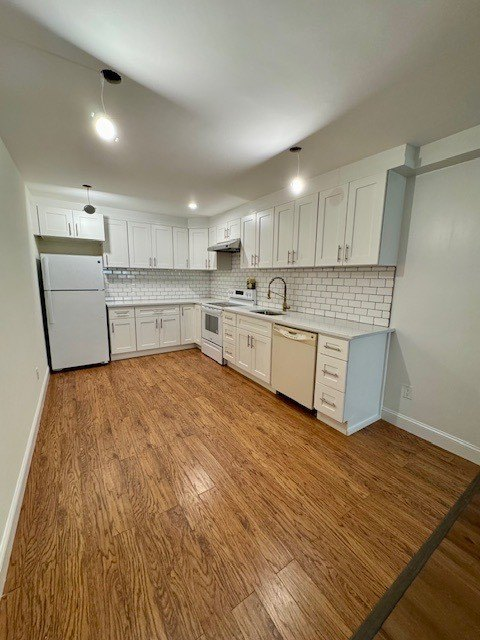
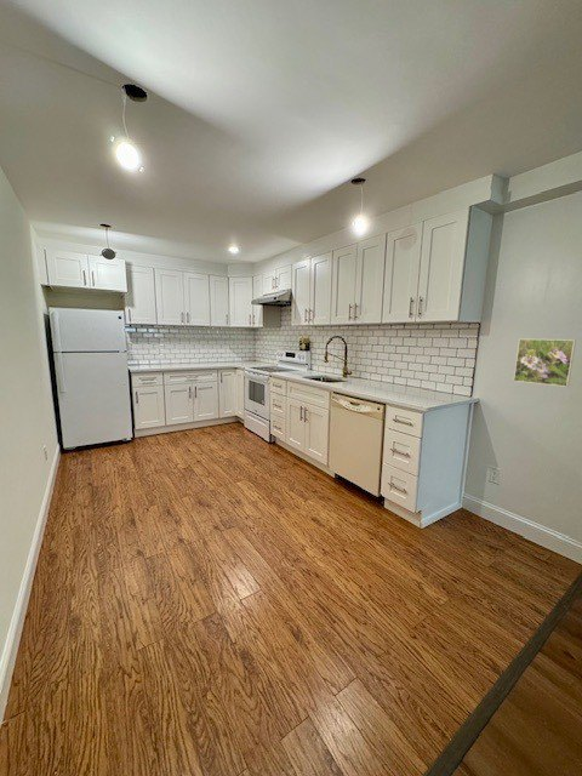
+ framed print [513,338,577,388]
